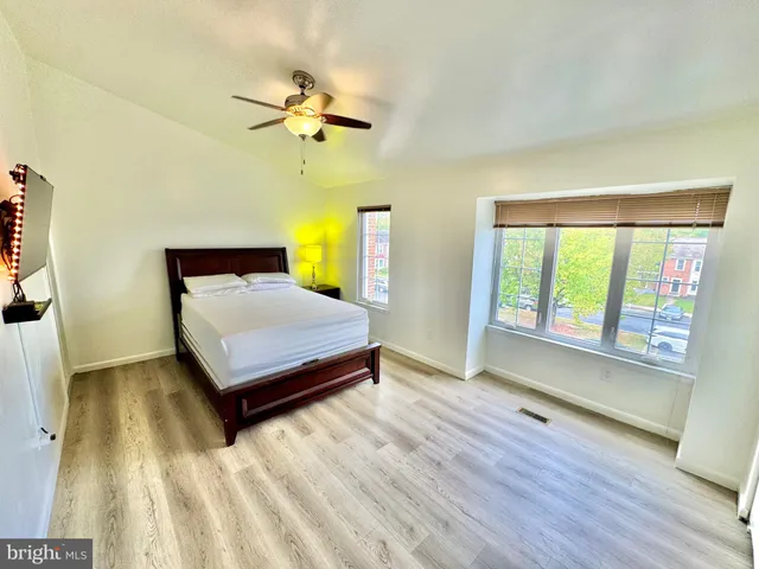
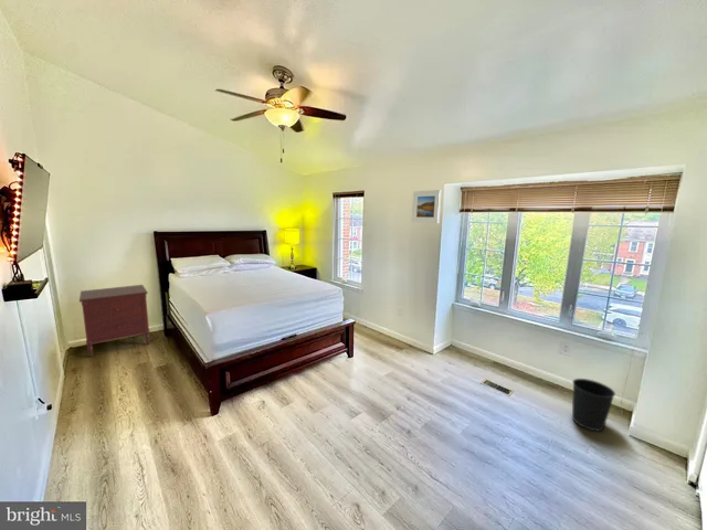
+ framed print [411,189,442,224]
+ dresser [78,284,150,358]
+ wastebasket [571,378,616,433]
